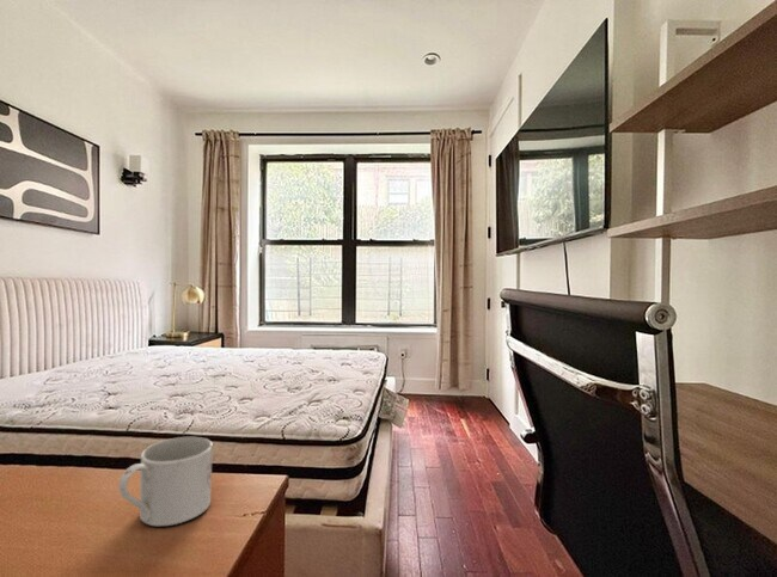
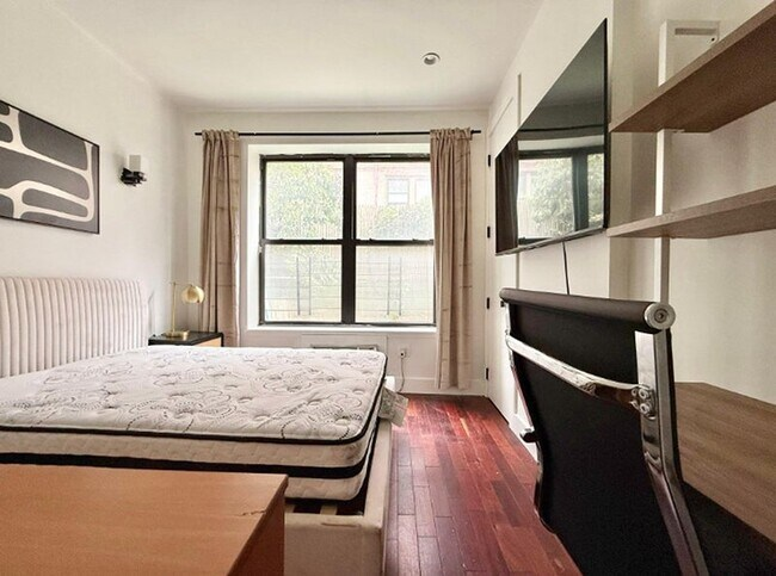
- mug [117,436,214,527]
